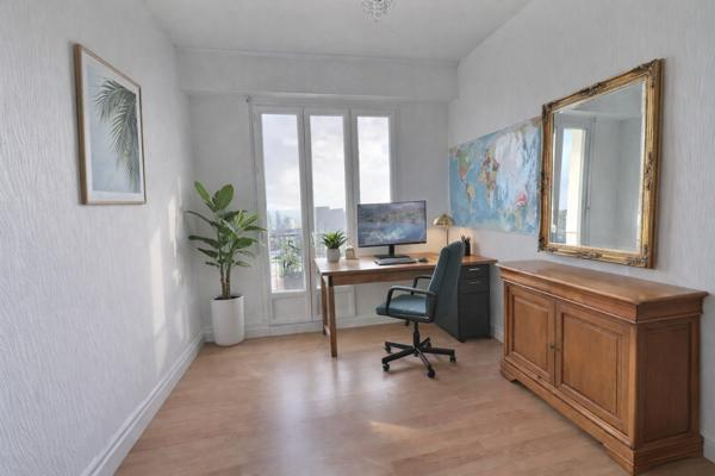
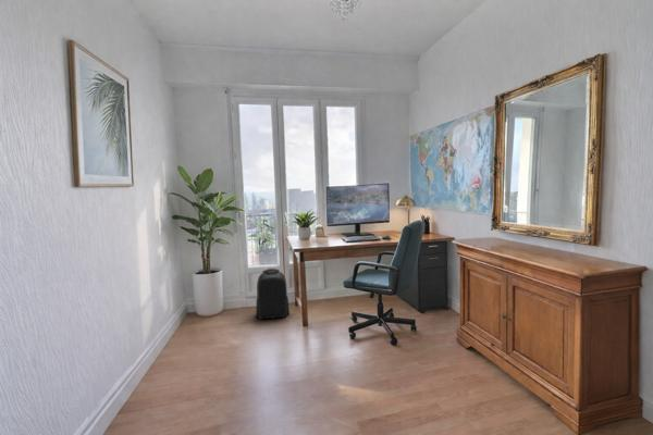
+ backpack [255,268,291,321]
